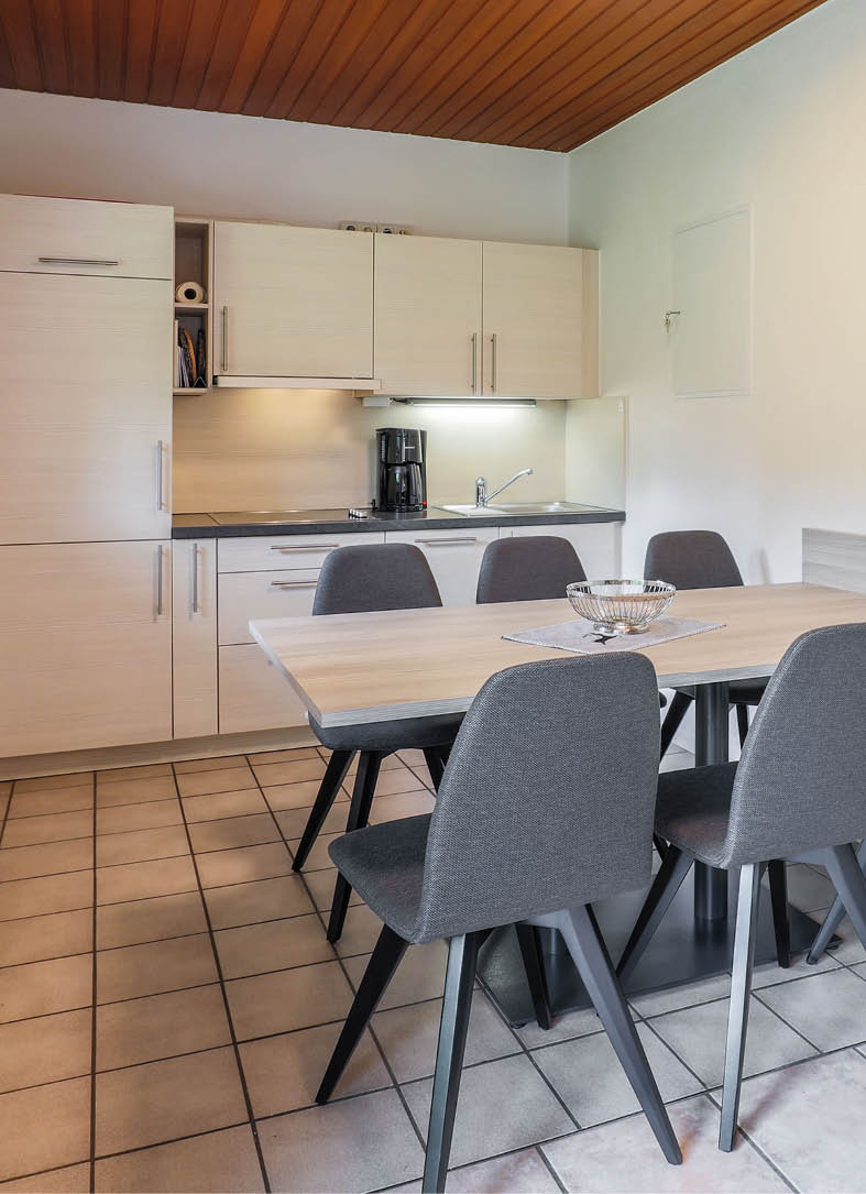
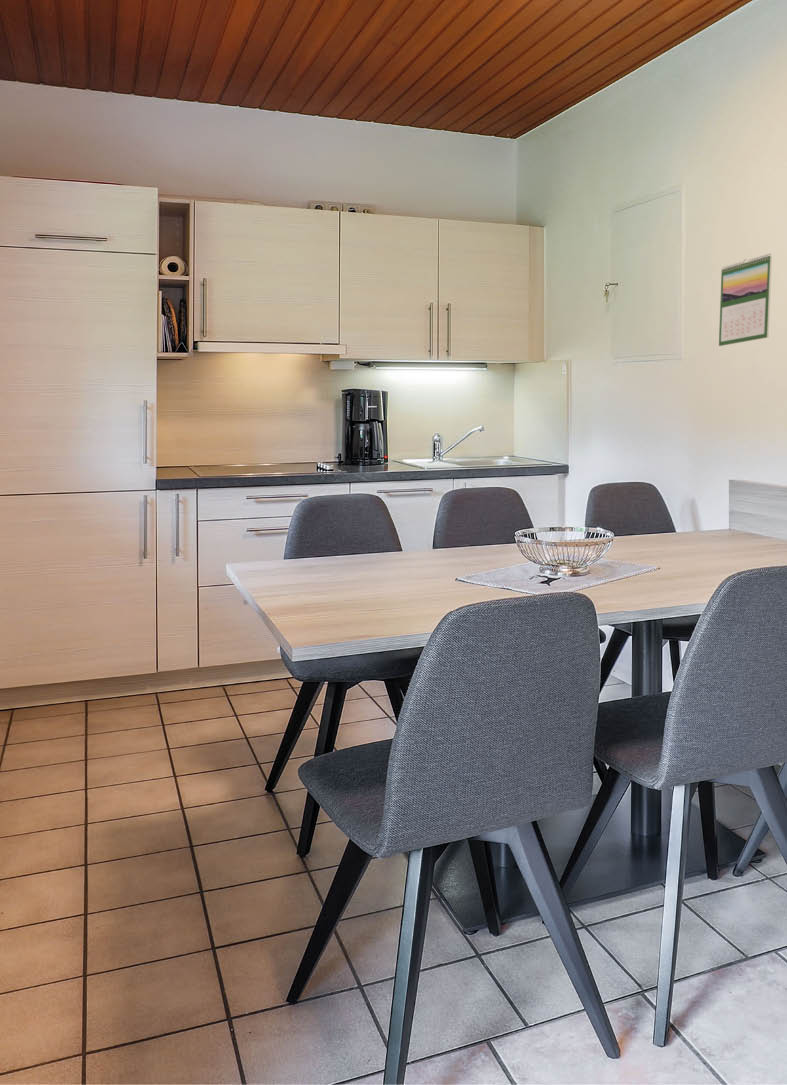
+ calendar [718,253,773,347]
